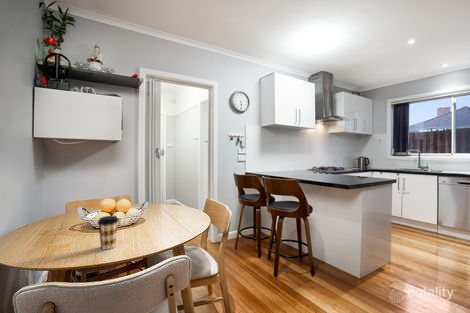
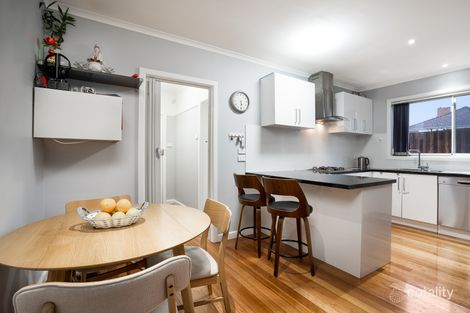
- coffee cup [96,215,120,251]
